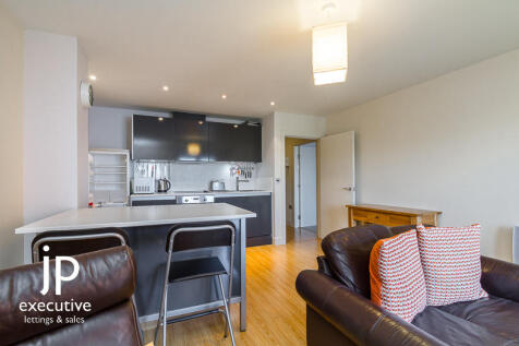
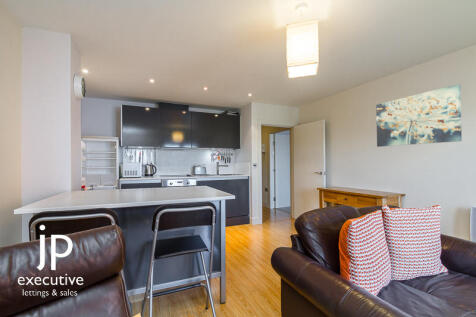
+ wall art [375,83,463,148]
